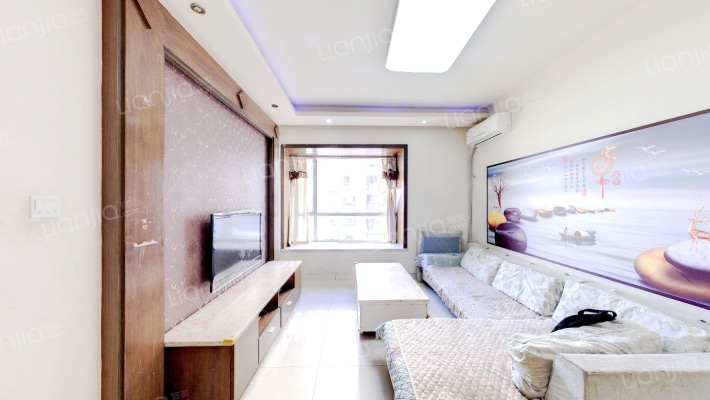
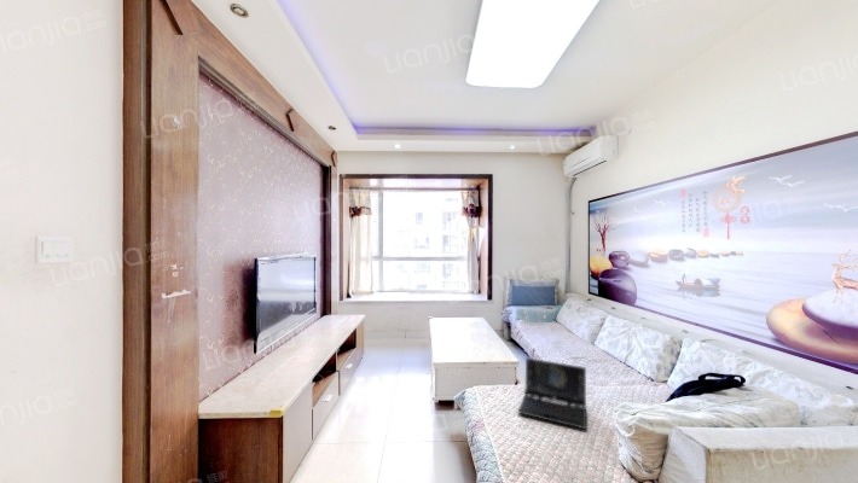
+ laptop [517,356,587,431]
